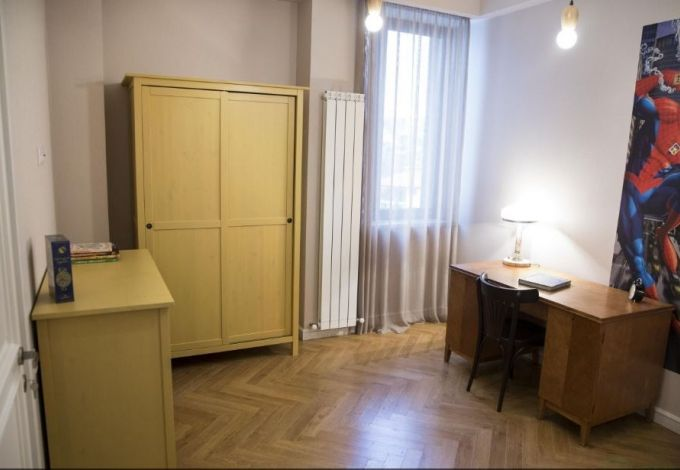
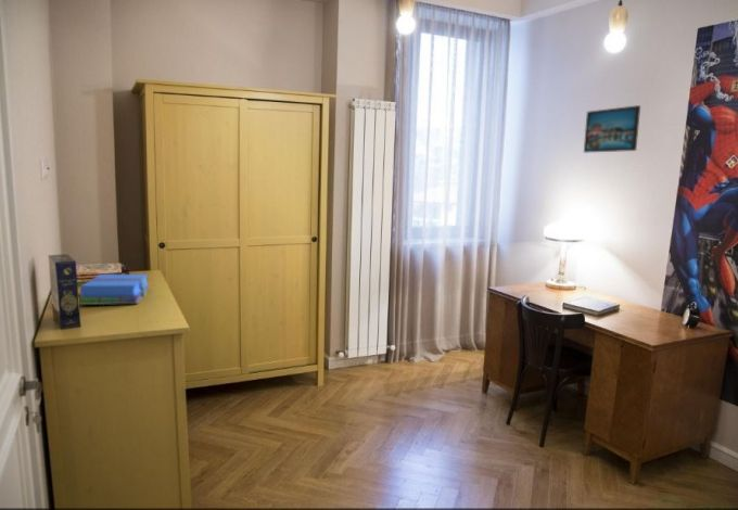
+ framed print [583,104,641,154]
+ books [78,273,151,306]
